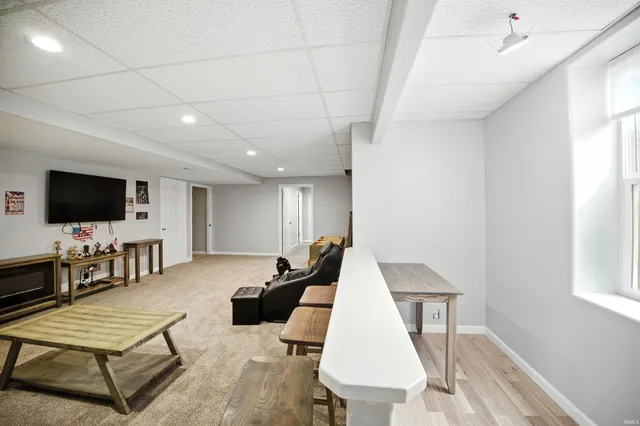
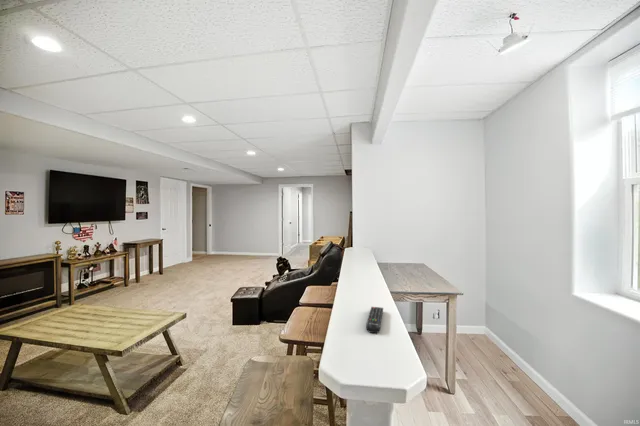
+ remote control [365,306,384,334]
